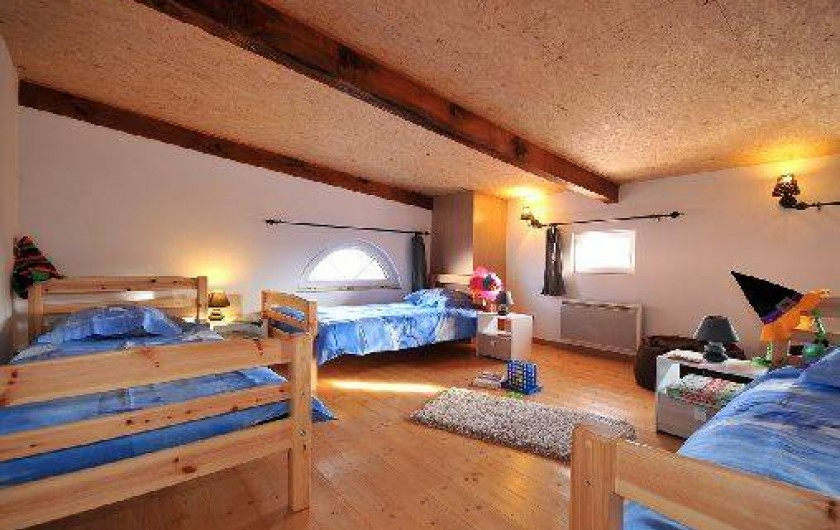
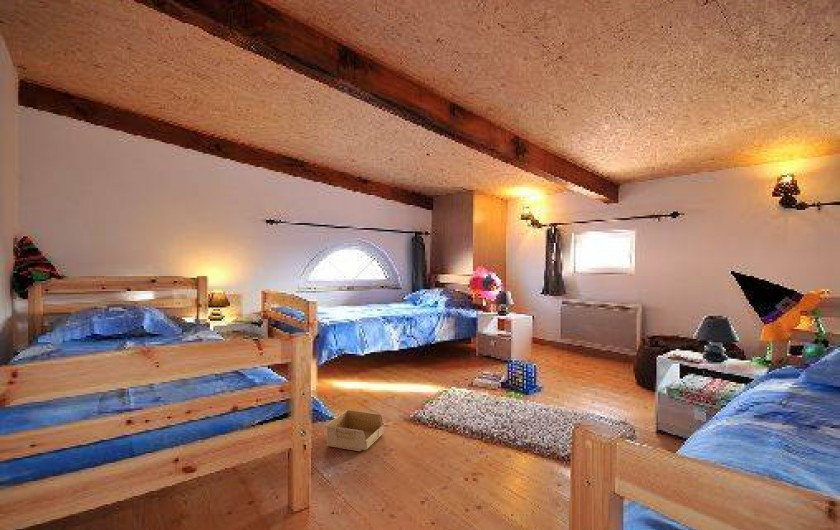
+ storage bin [324,409,384,452]
